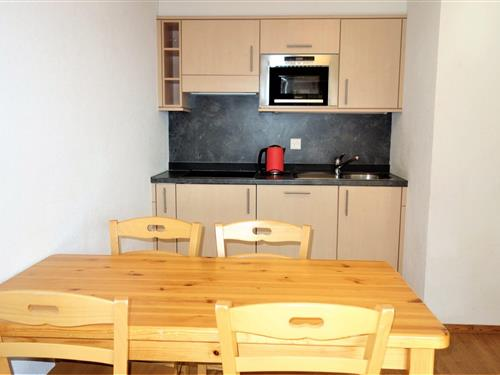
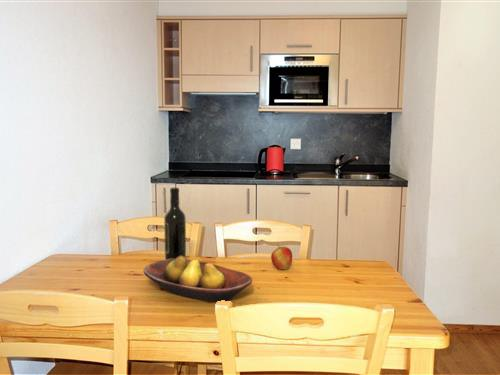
+ fruit bowl [143,256,253,303]
+ apple [270,243,293,271]
+ wine bottle [163,187,187,260]
